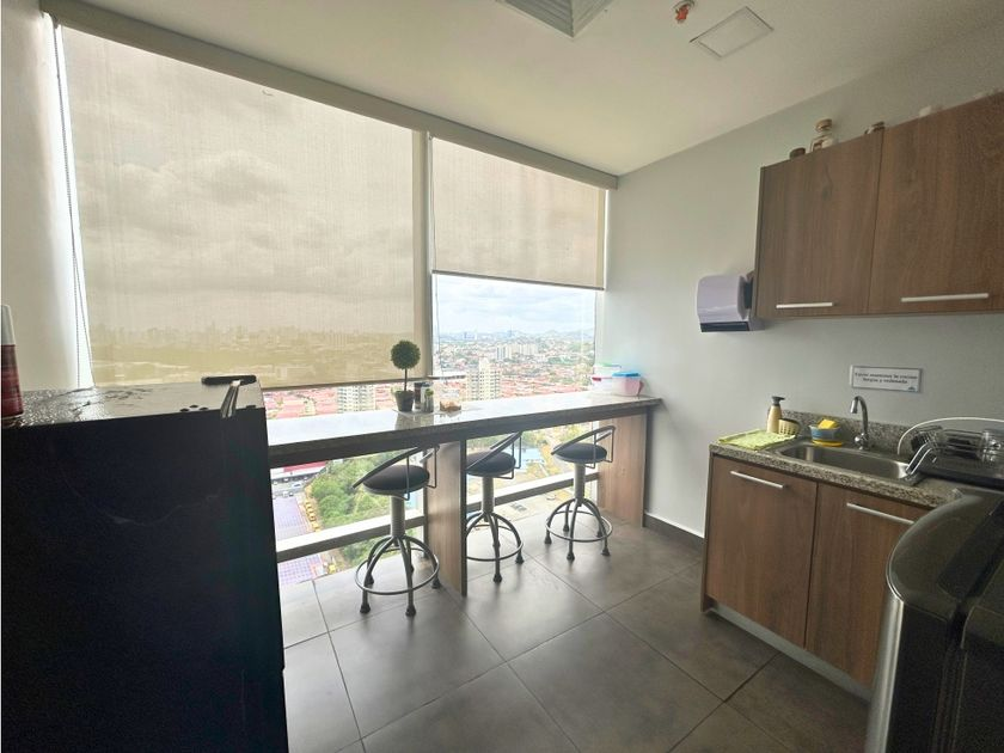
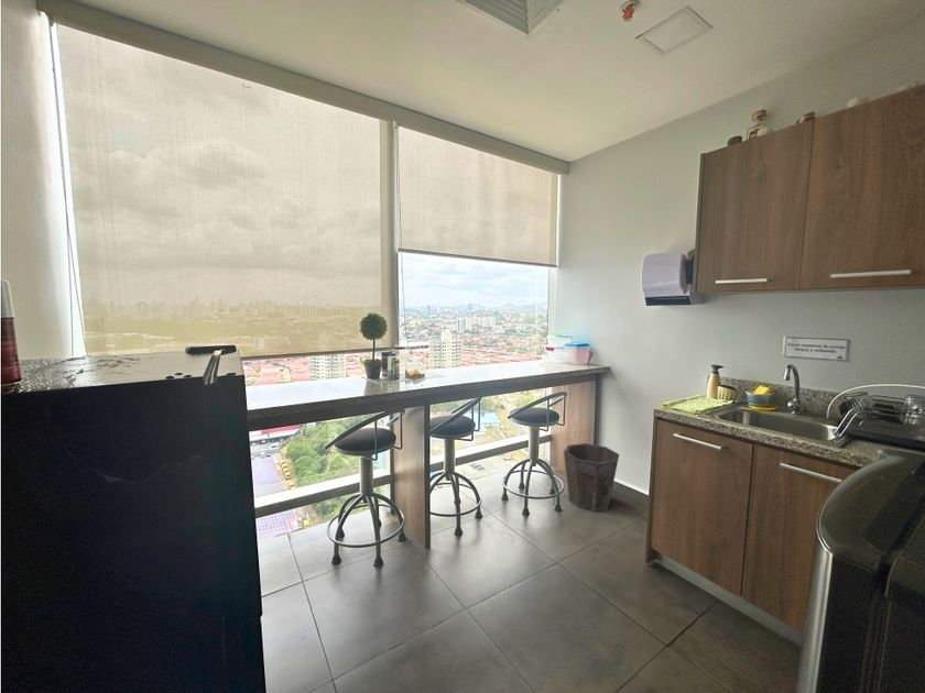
+ waste bin [563,442,620,513]
